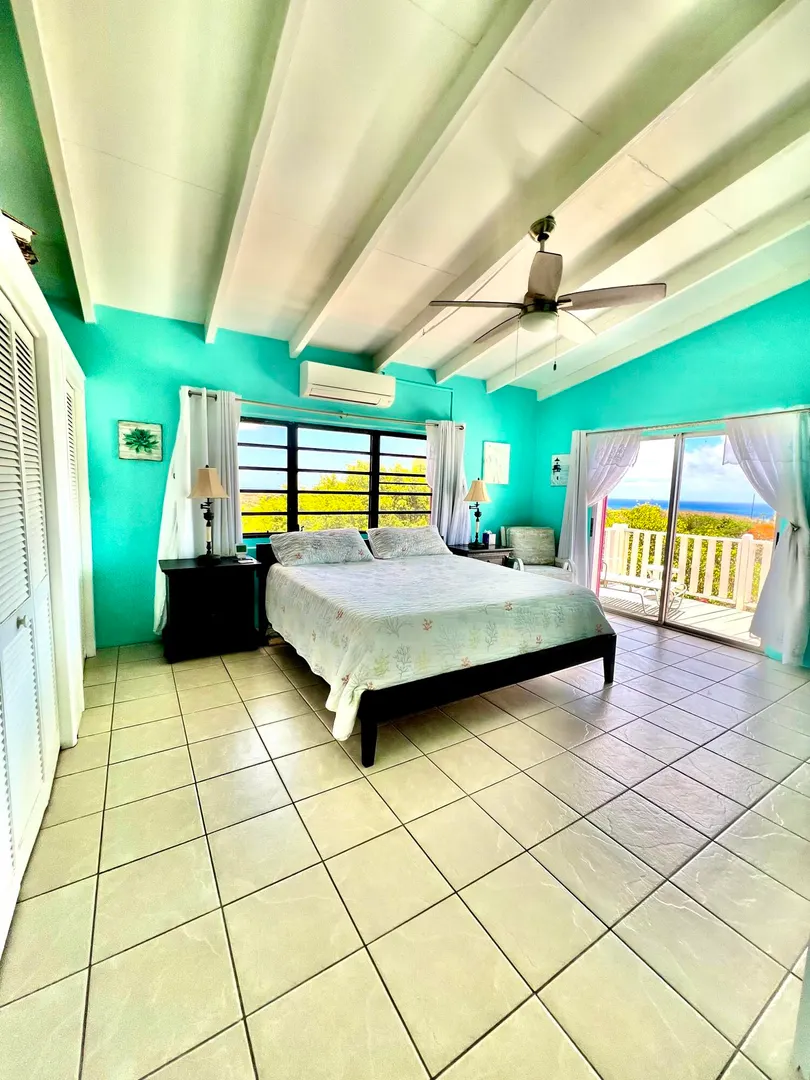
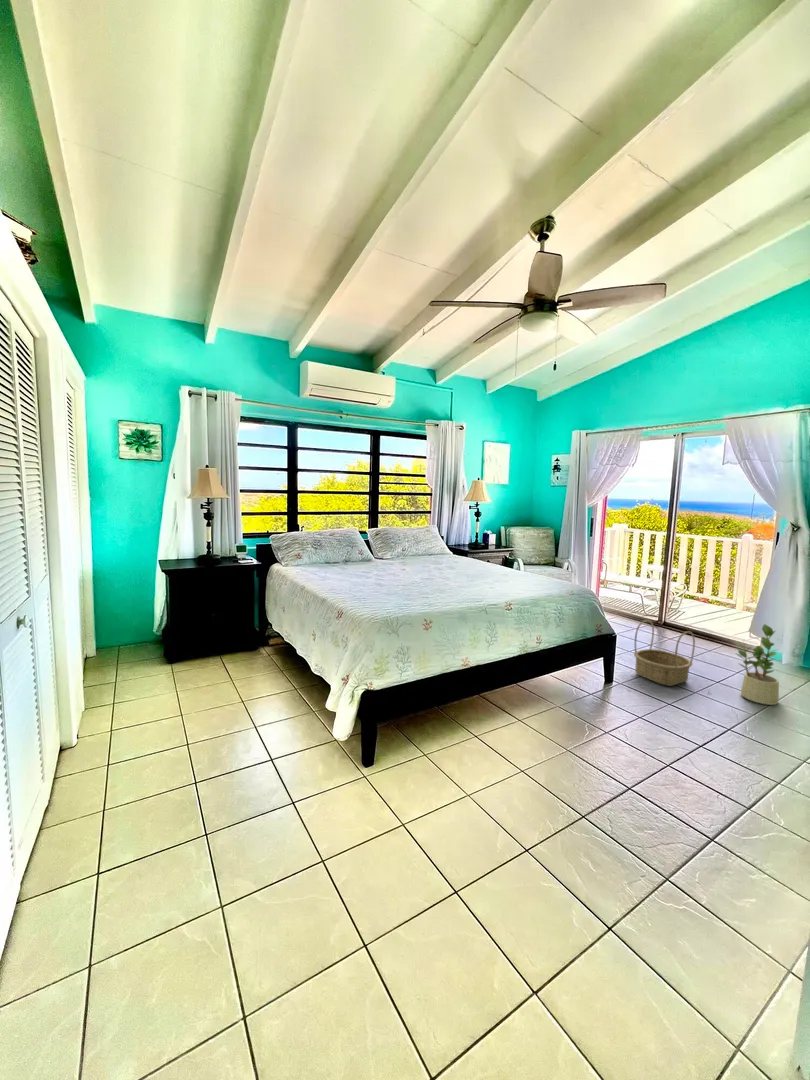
+ basket [633,619,696,687]
+ potted plant [733,624,780,706]
